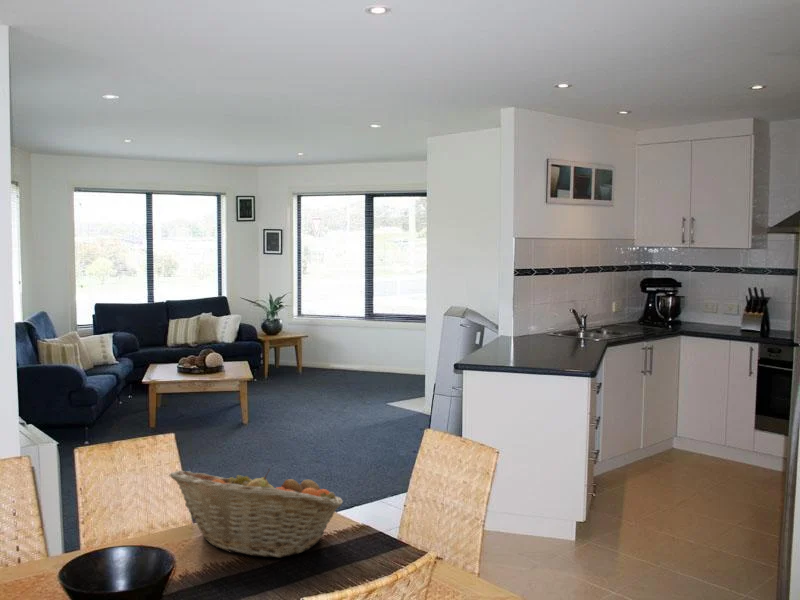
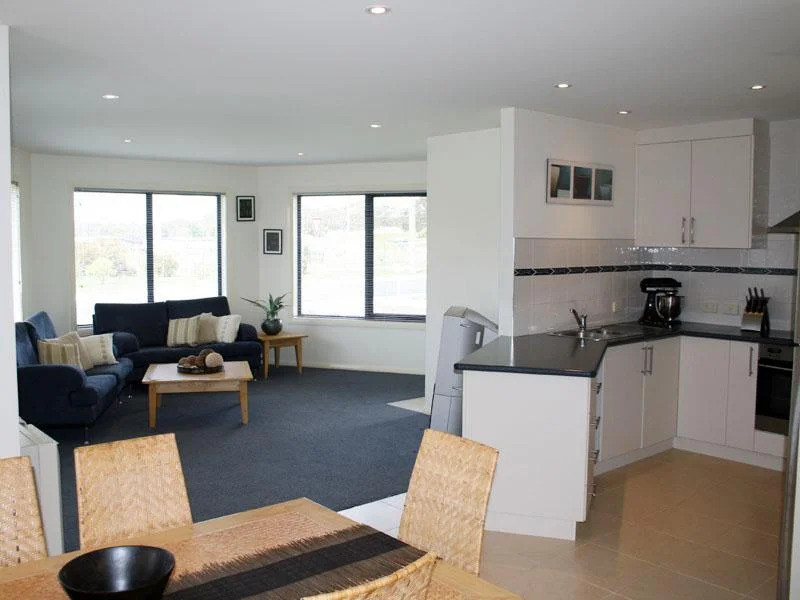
- fruit basket [169,467,344,558]
